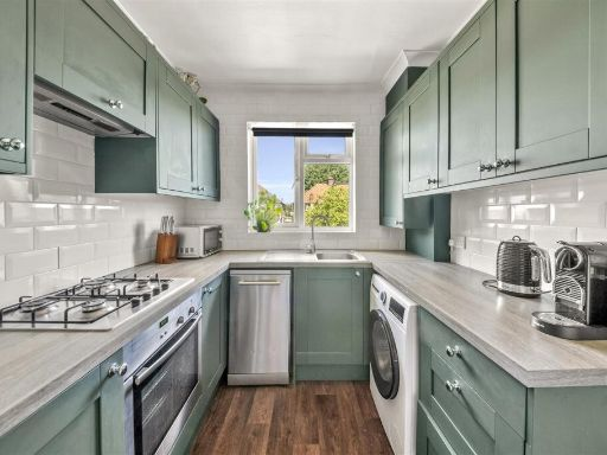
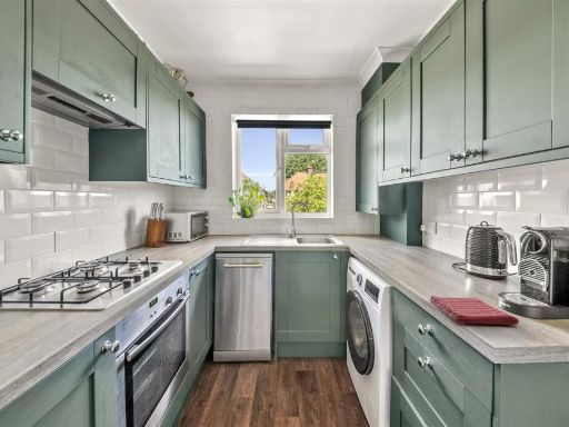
+ dish towel [429,295,520,326]
